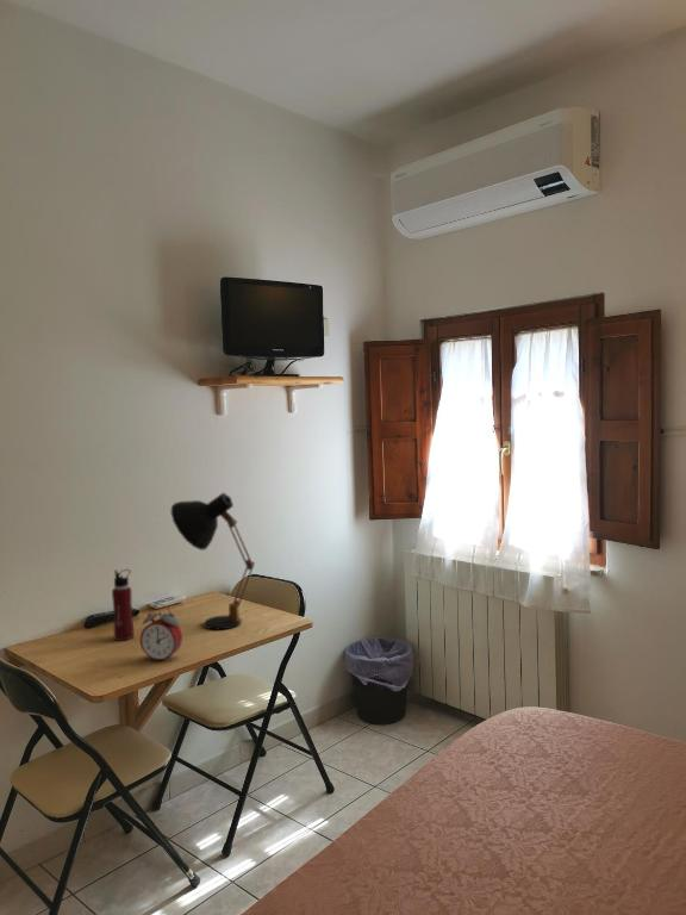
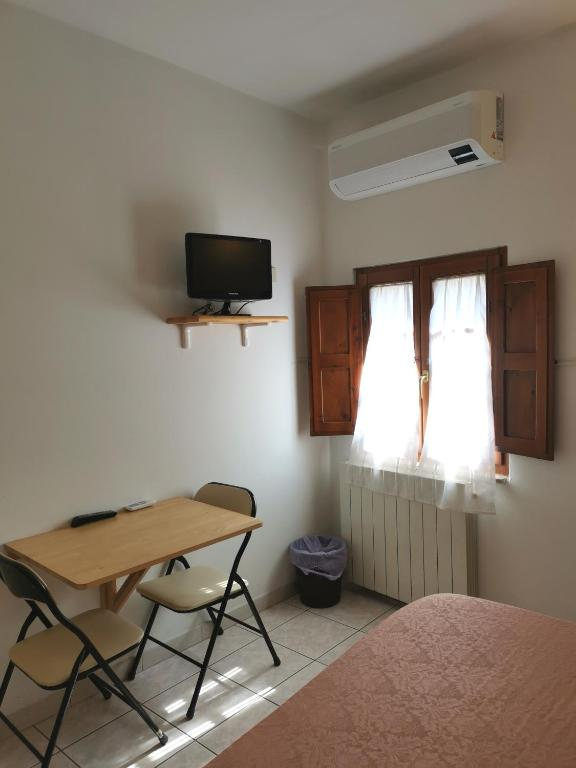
- water bottle [111,568,135,642]
- desk lamp [170,492,256,630]
- alarm clock [139,603,183,662]
